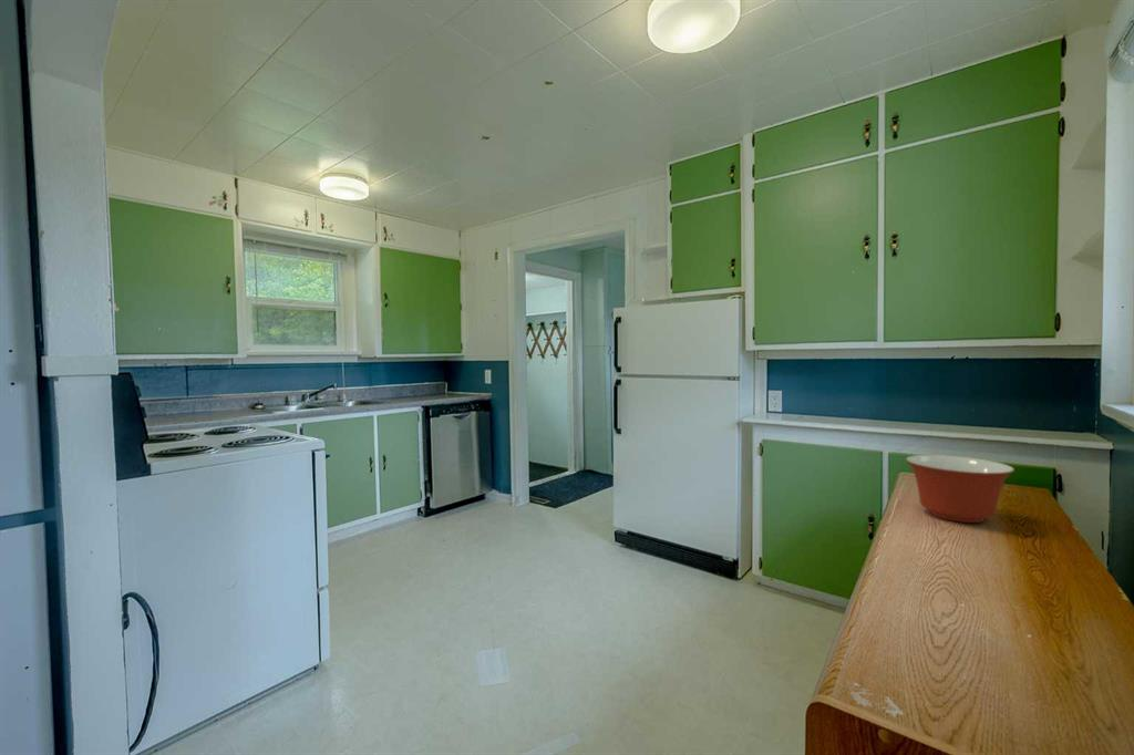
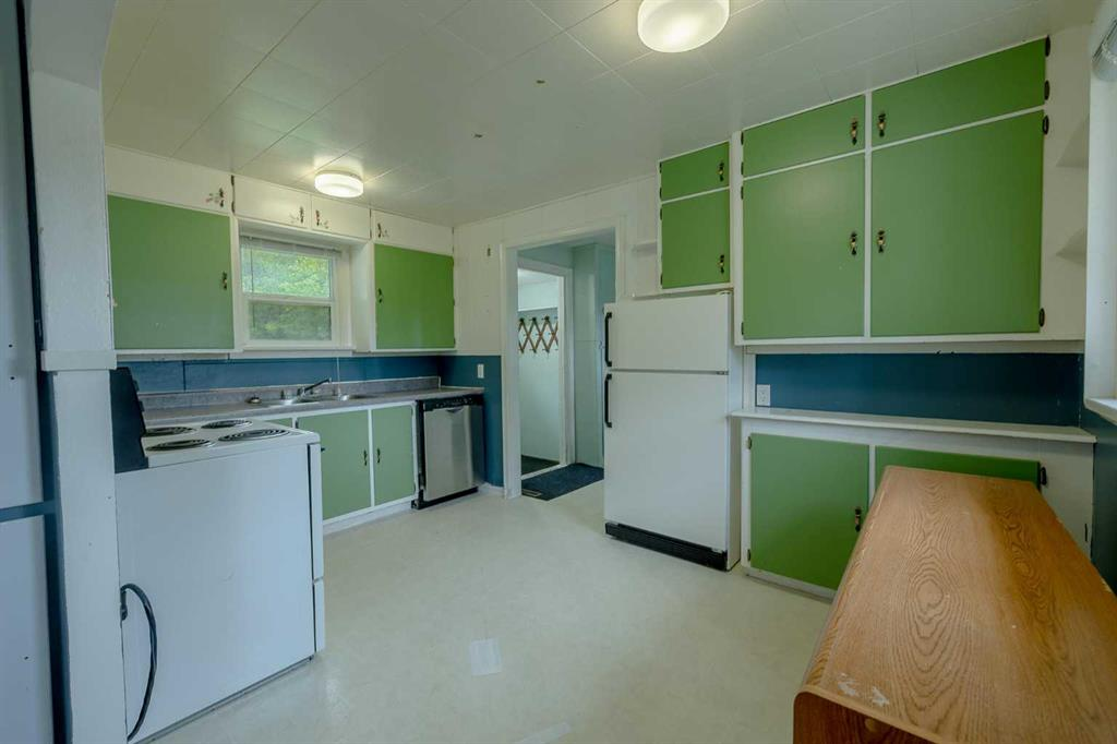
- mixing bowl [905,454,1016,524]
